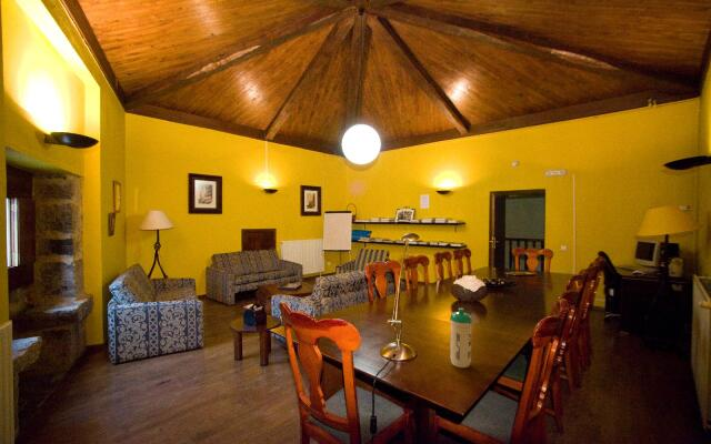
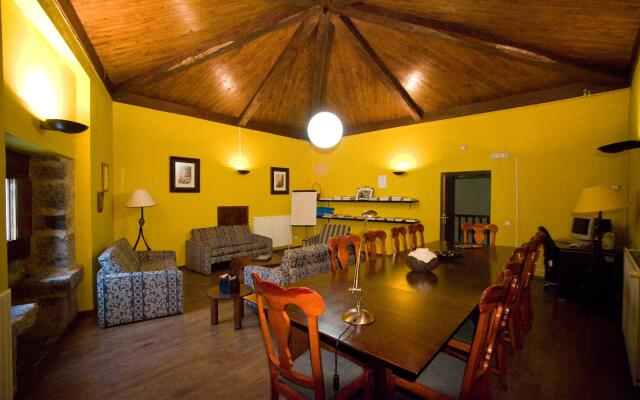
- water bottle [449,307,473,369]
